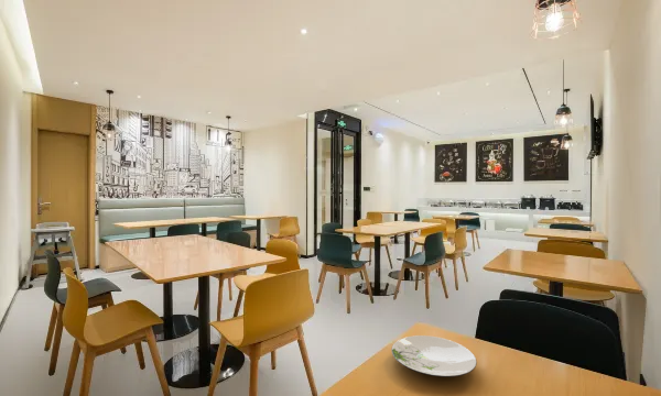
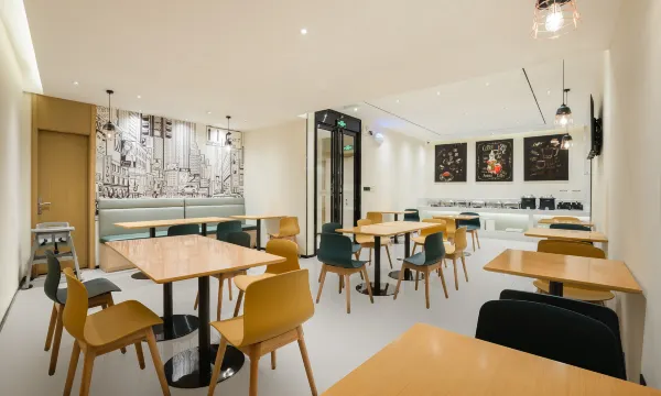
- plate [390,334,478,378]
